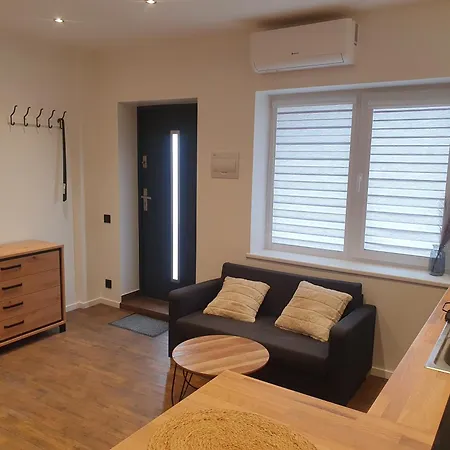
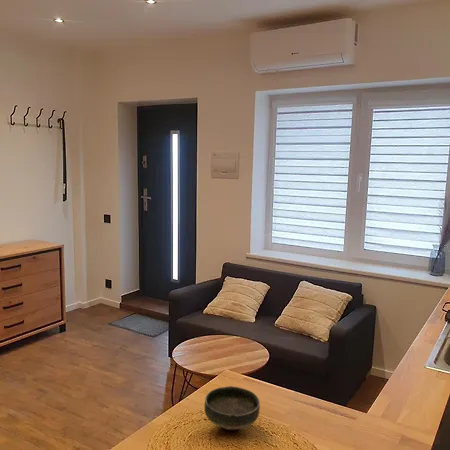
+ bowl [203,385,261,432]
